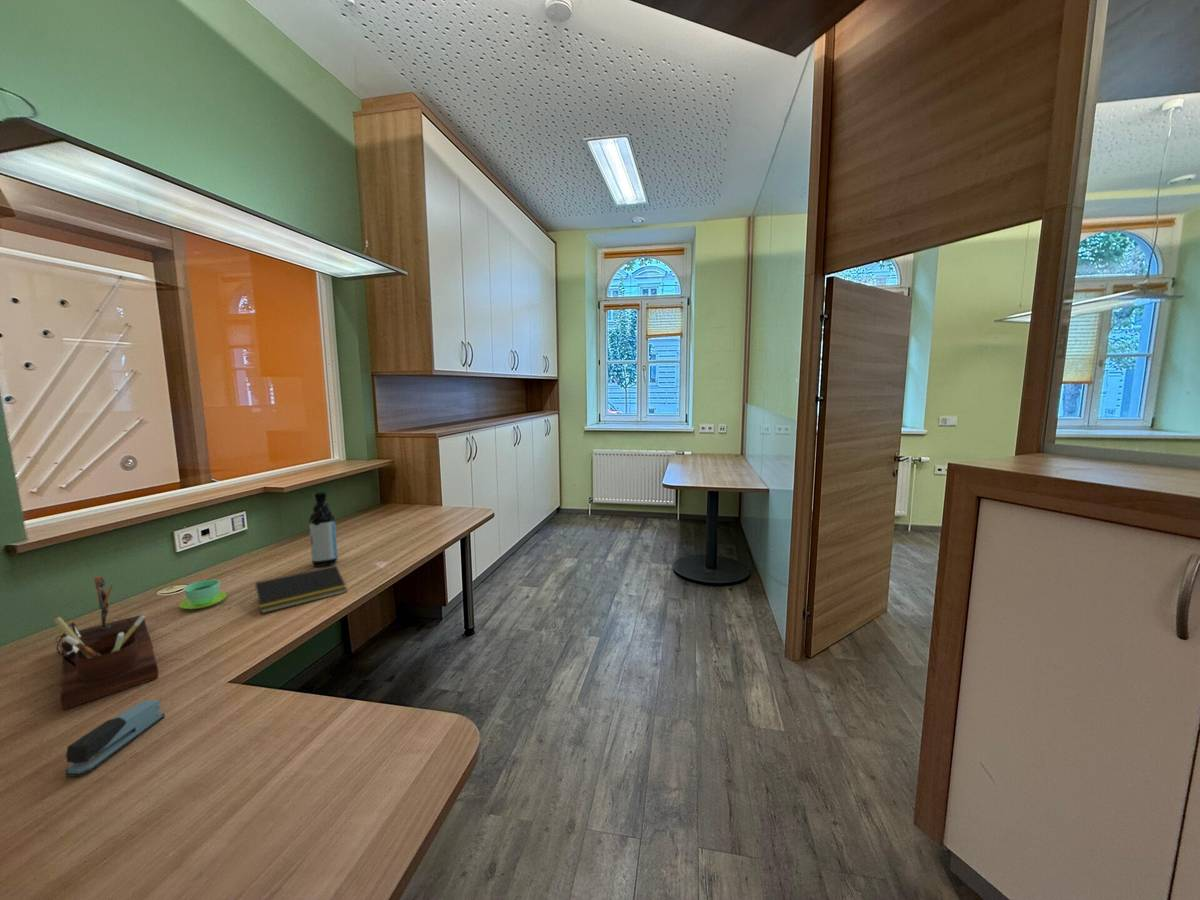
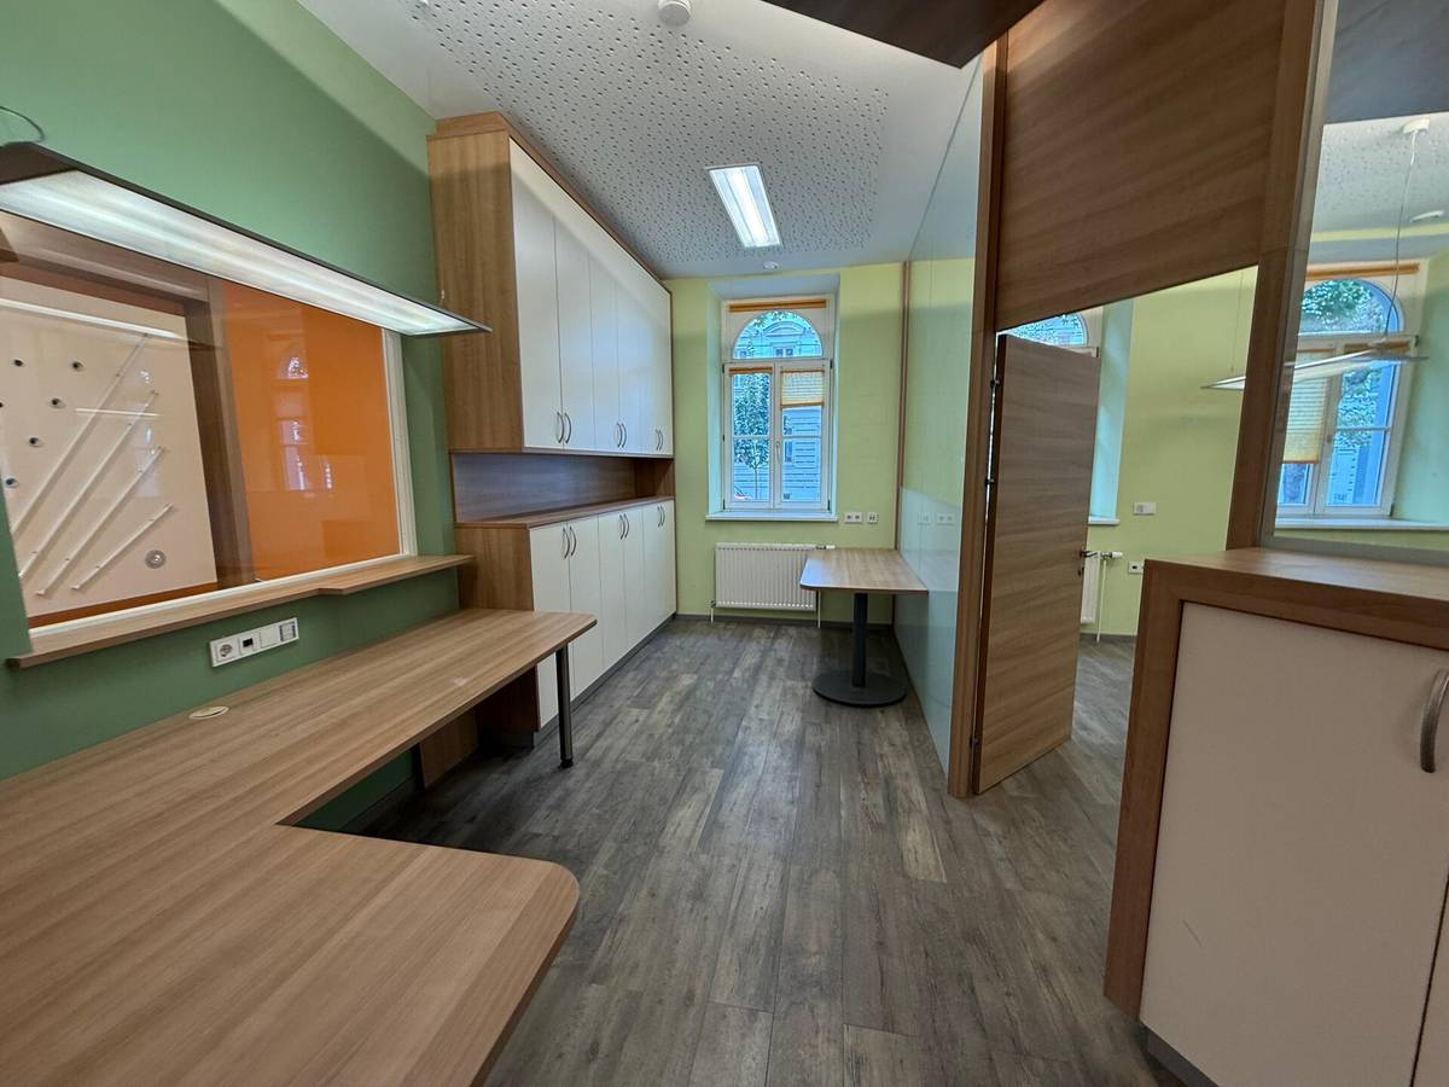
- water bottle [308,491,339,568]
- cup [178,579,228,610]
- desk organizer [52,576,159,711]
- notepad [253,565,348,615]
- stapler [64,699,166,777]
